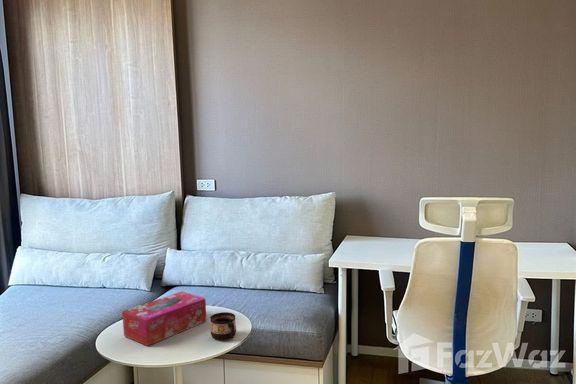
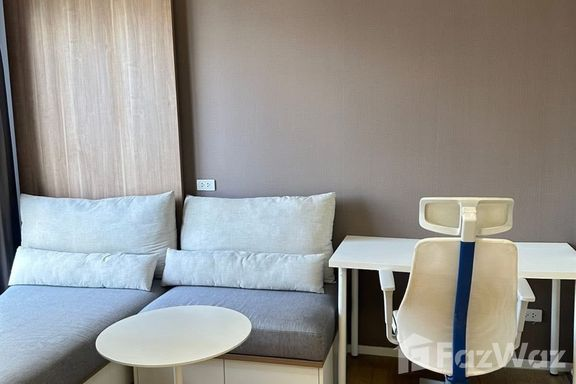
- tissue box [121,290,208,347]
- cup [209,311,237,341]
